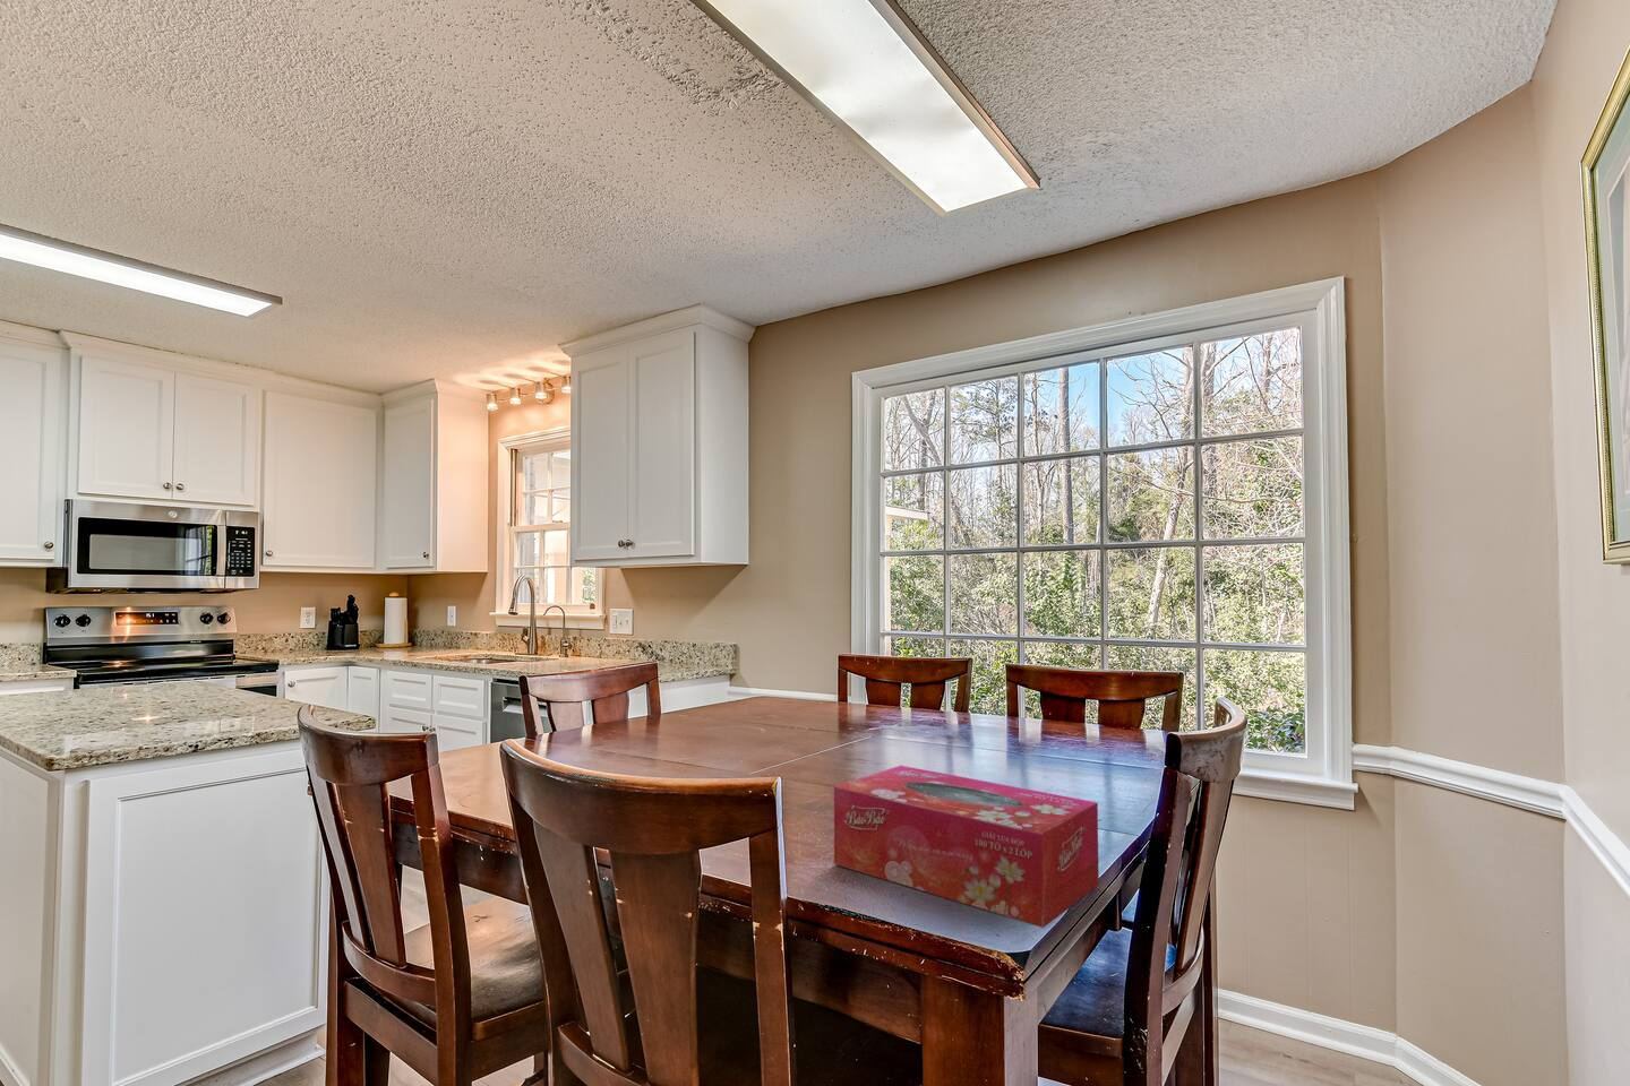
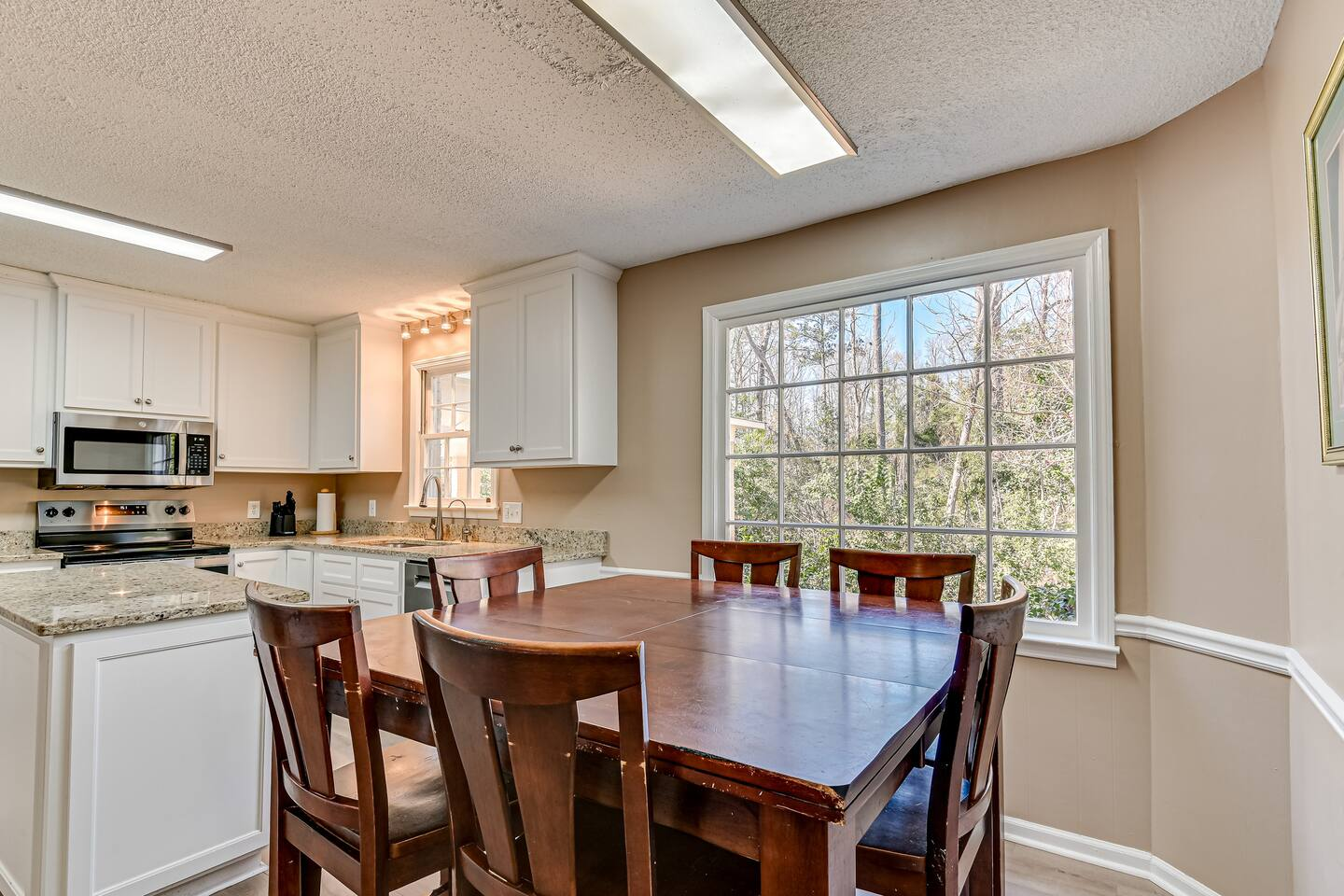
- tissue box [833,765,1100,928]
